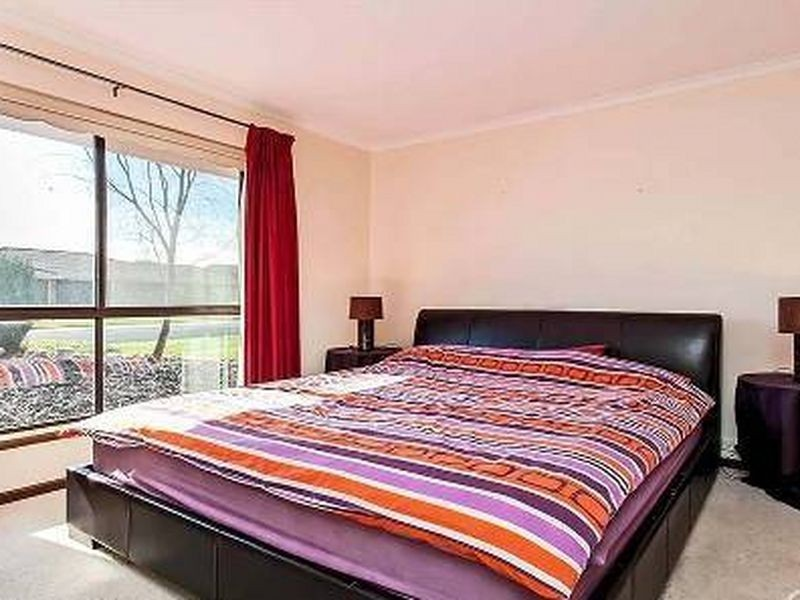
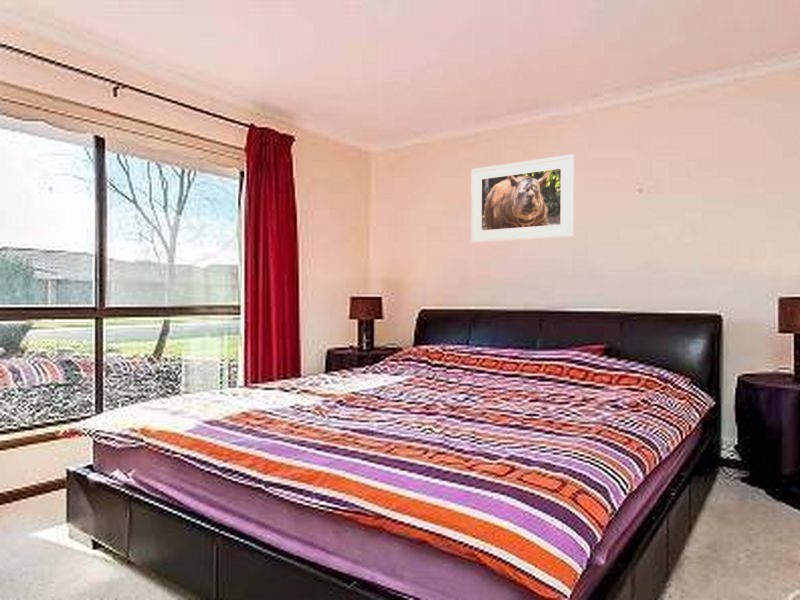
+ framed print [470,153,575,244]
